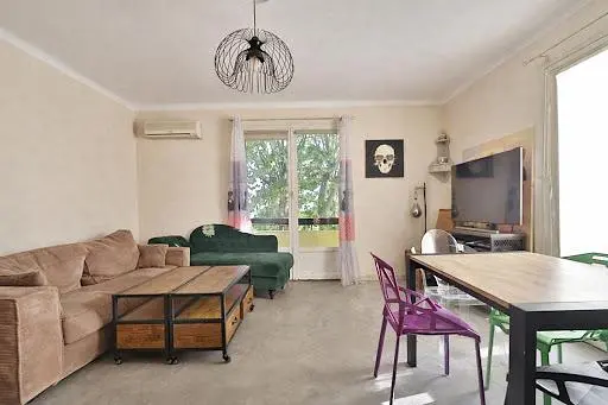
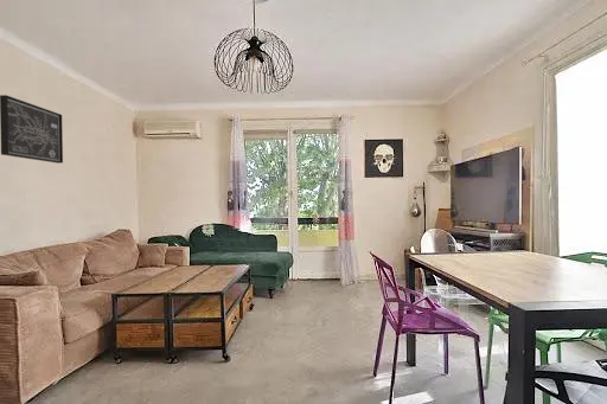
+ wall art [0,94,64,165]
